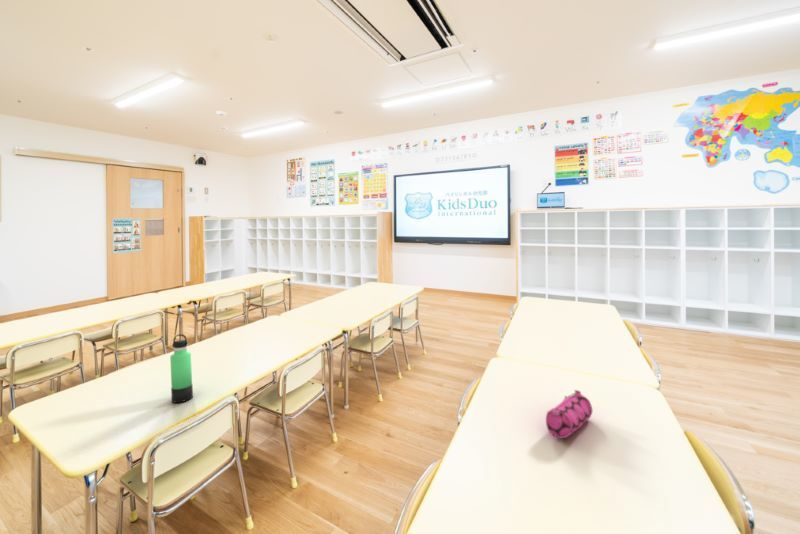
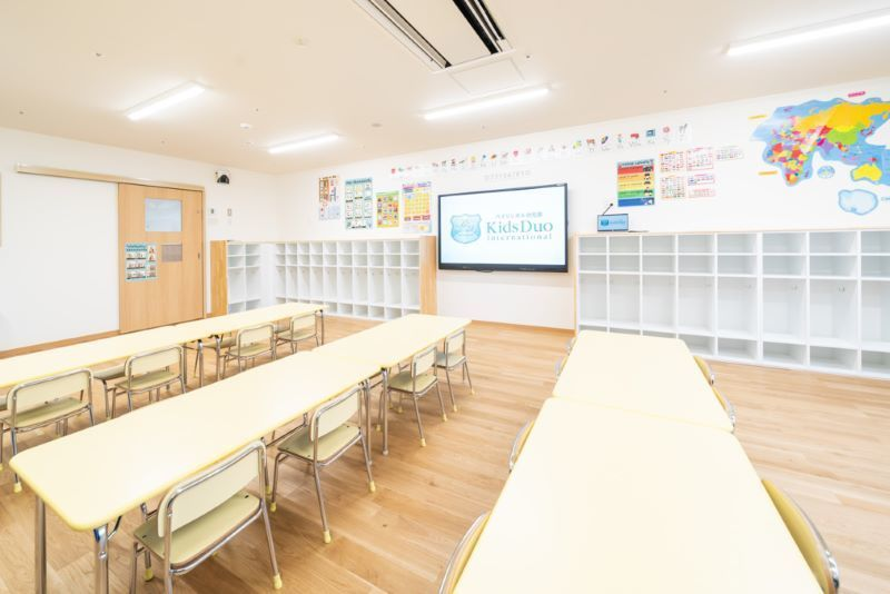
- thermos bottle [169,333,194,404]
- pencil case [545,389,593,439]
